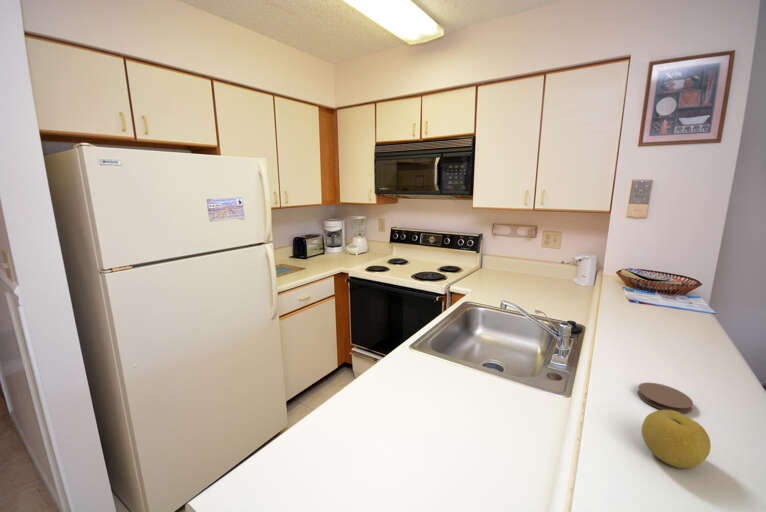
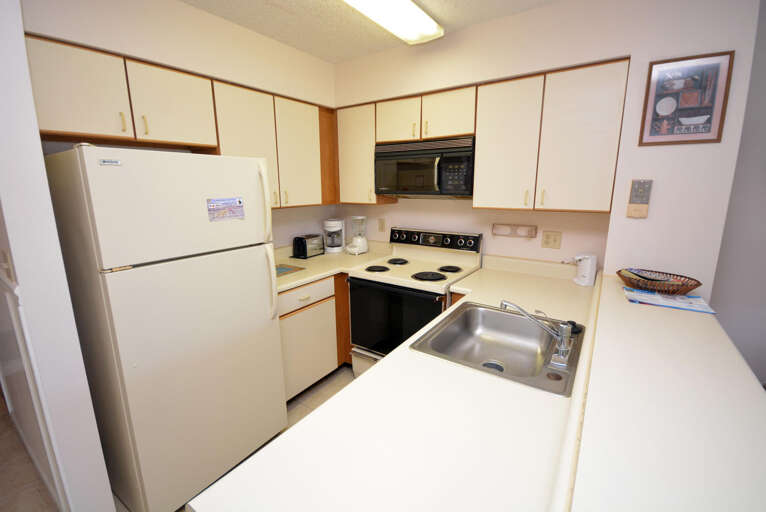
- fruit [641,409,712,469]
- coaster [636,382,694,414]
